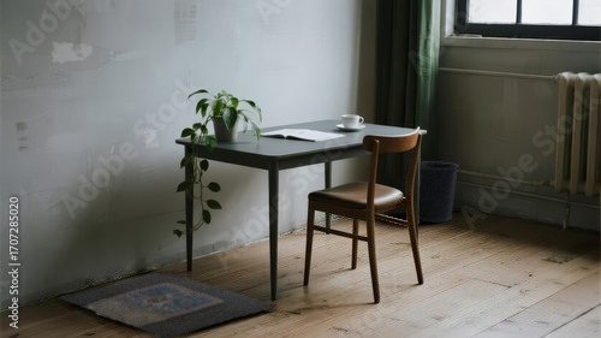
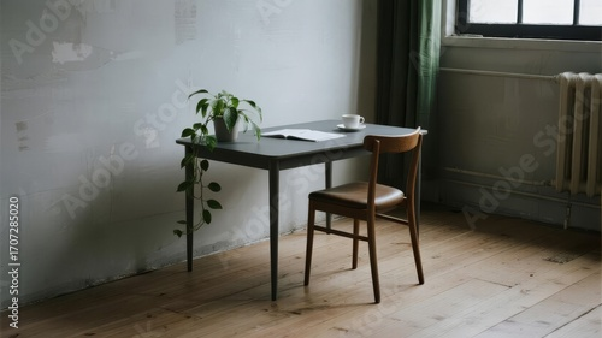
- rug [59,272,276,338]
- wastebasket [418,161,459,223]
